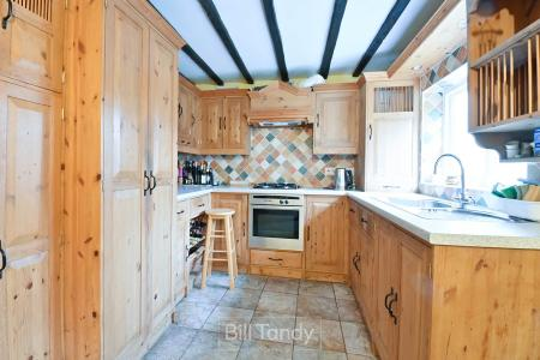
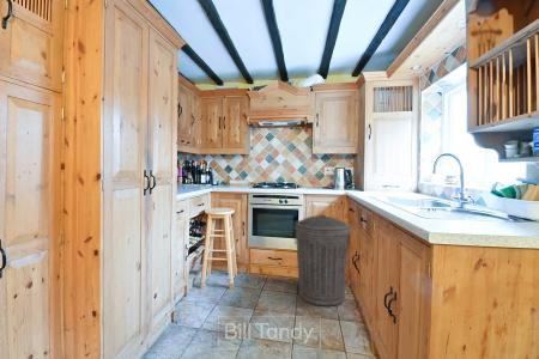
+ trash can [293,213,352,306]
